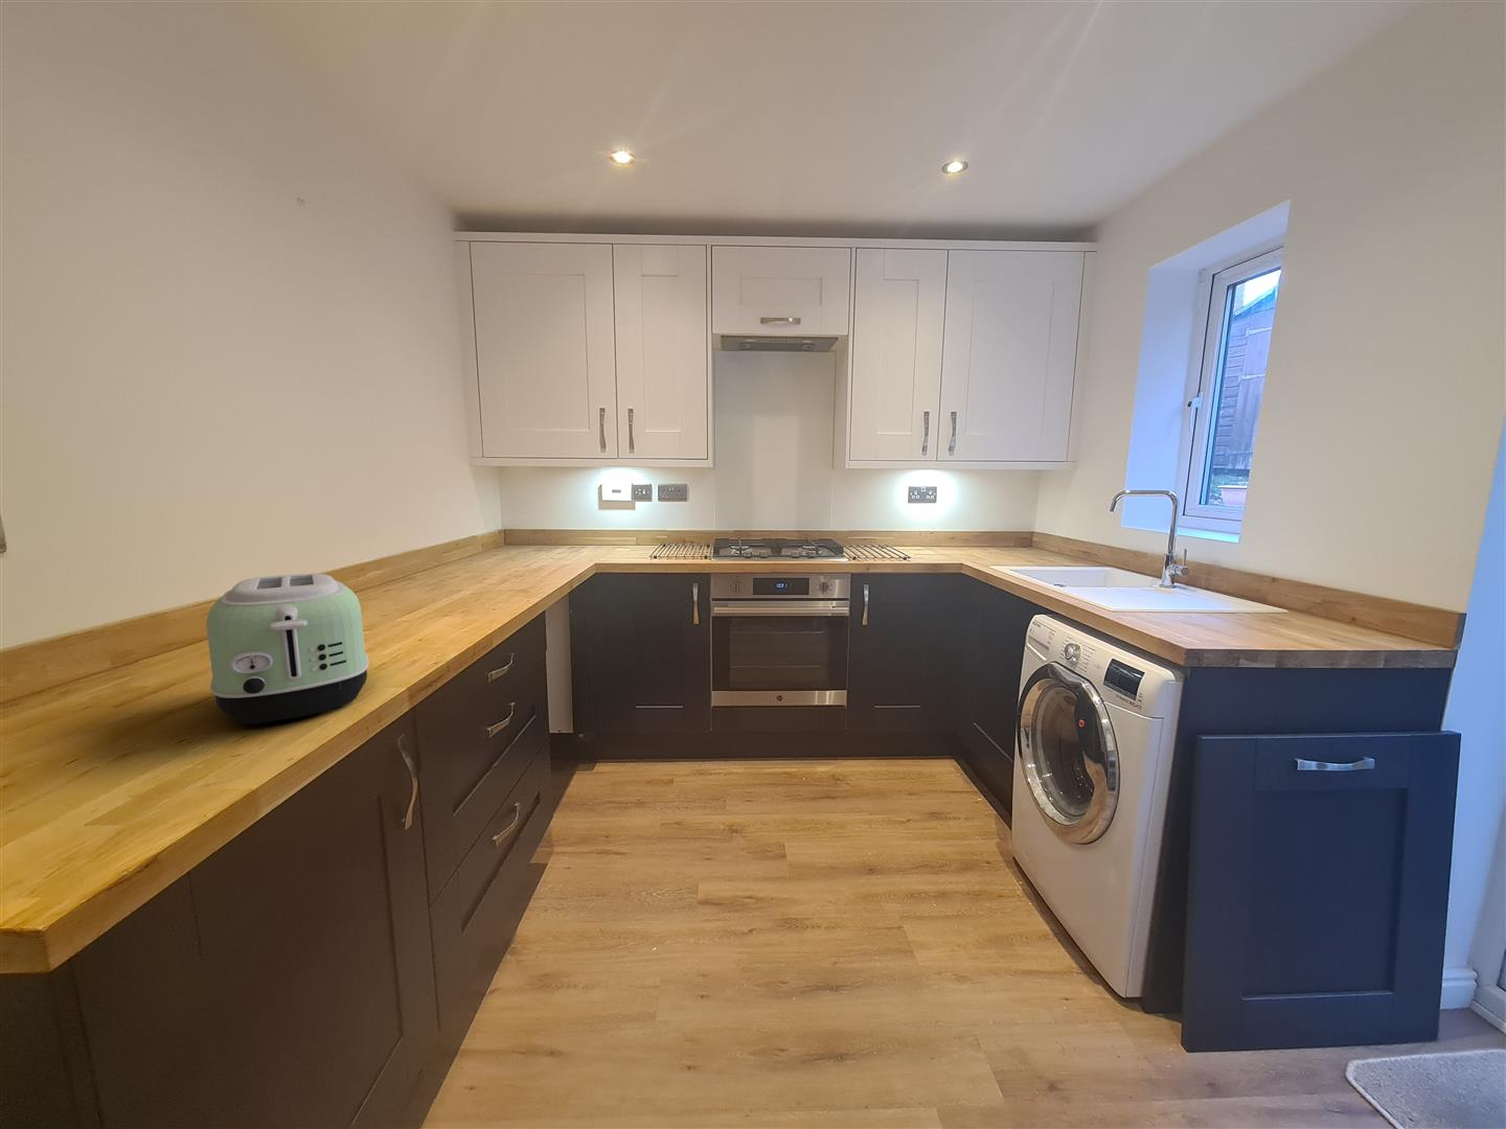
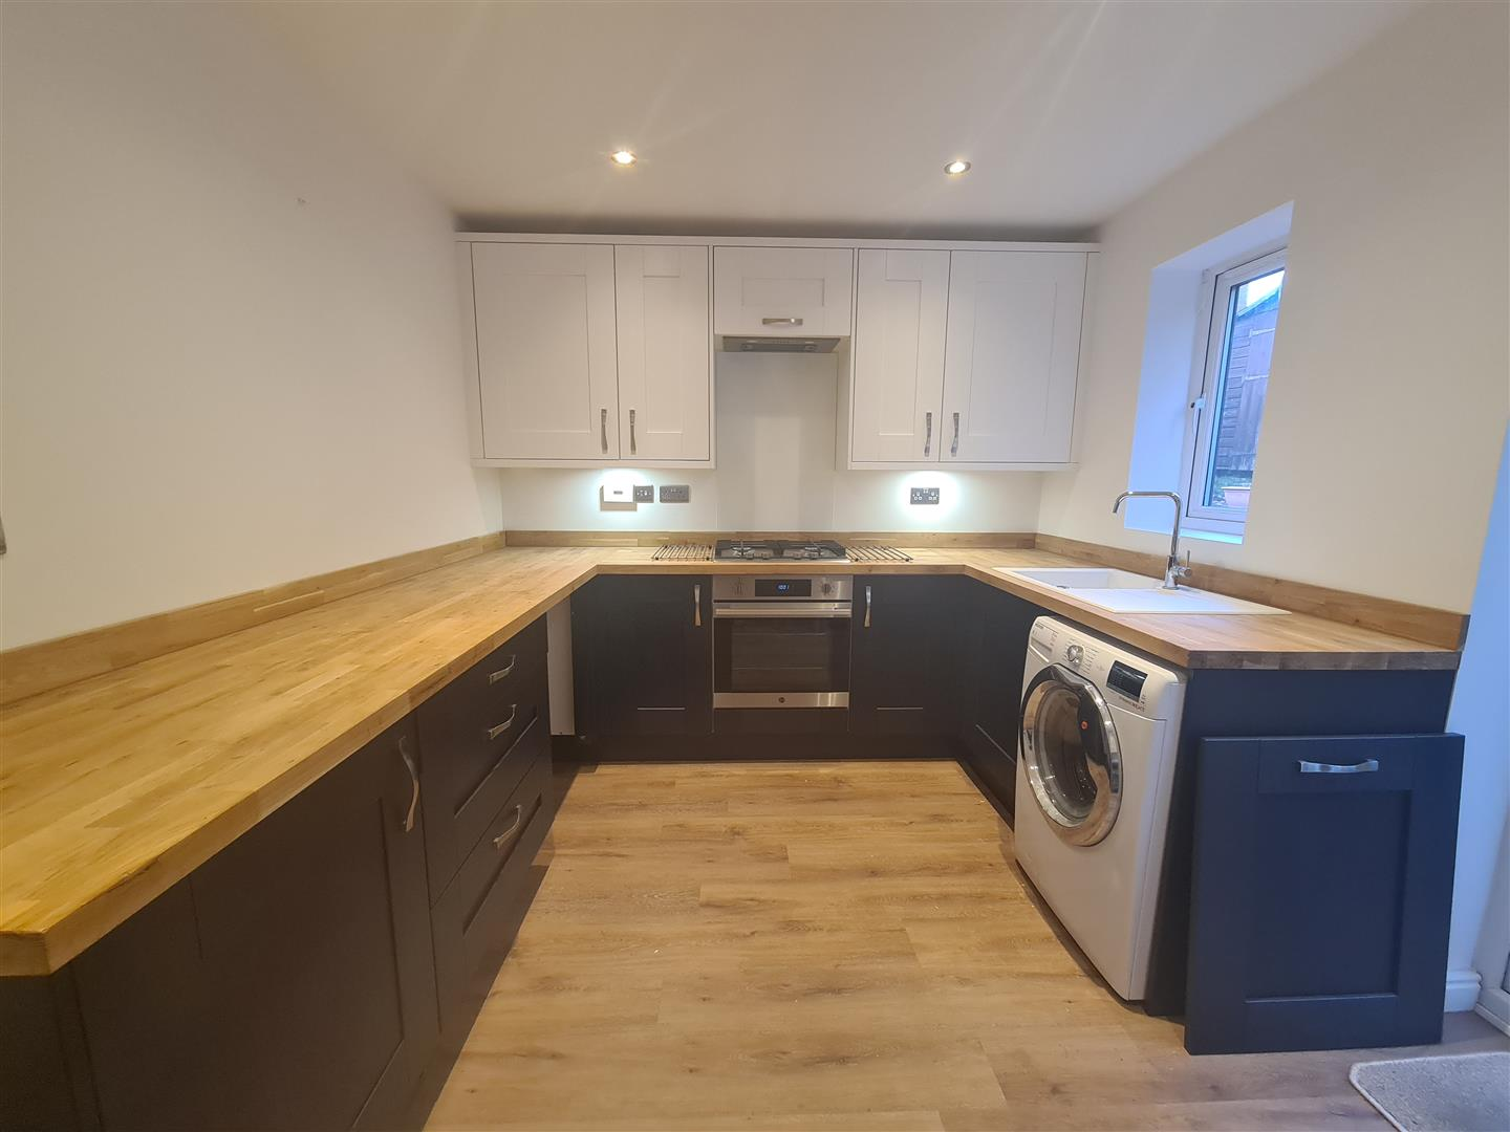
- toaster [205,573,370,727]
